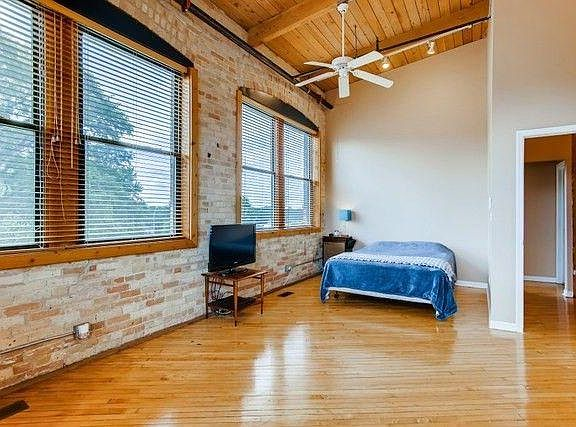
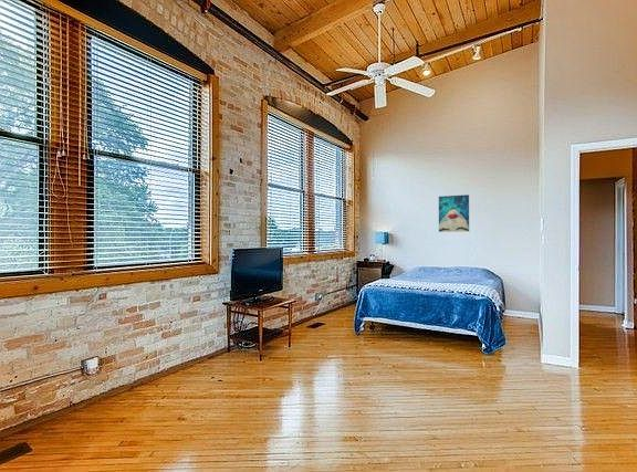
+ wall art [438,193,470,233]
